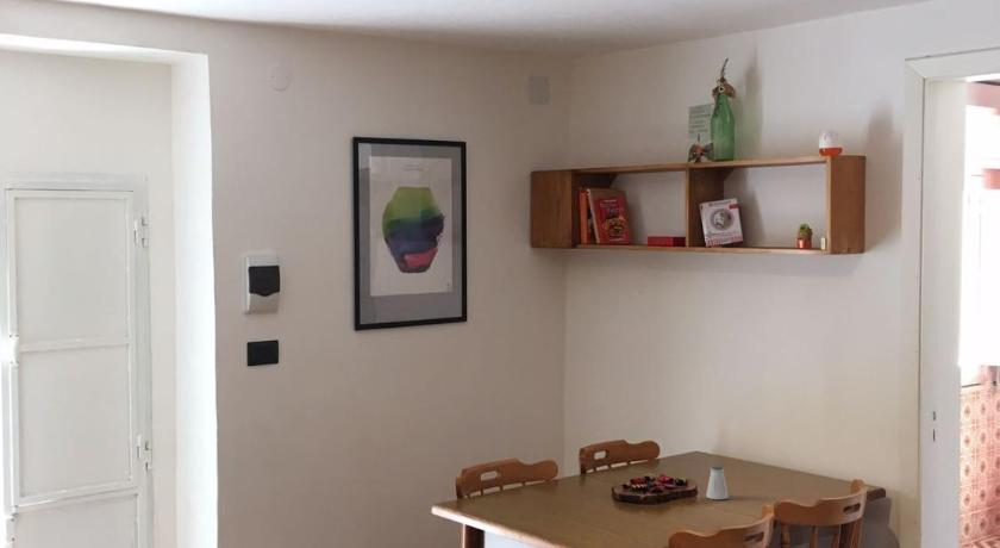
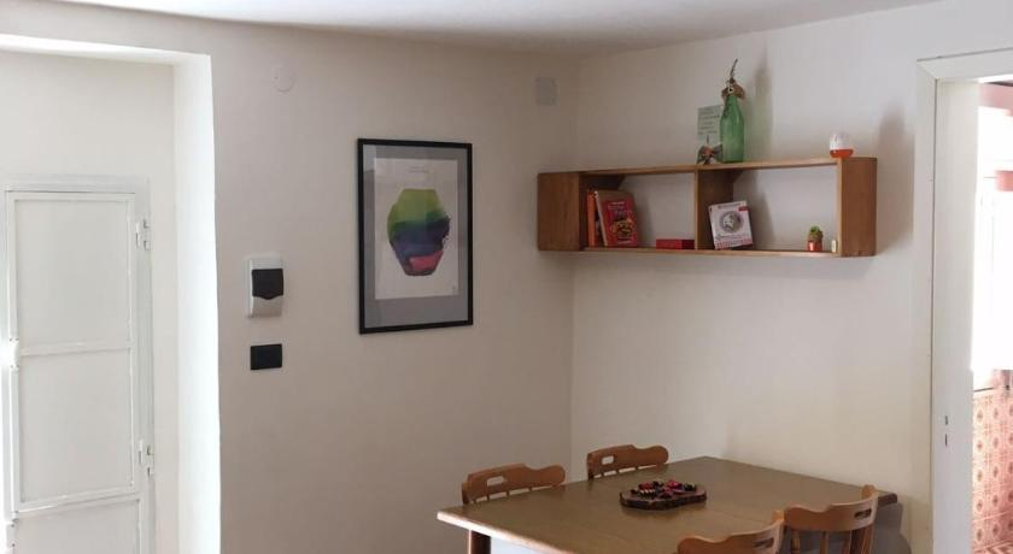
- saltshaker [705,465,730,500]
